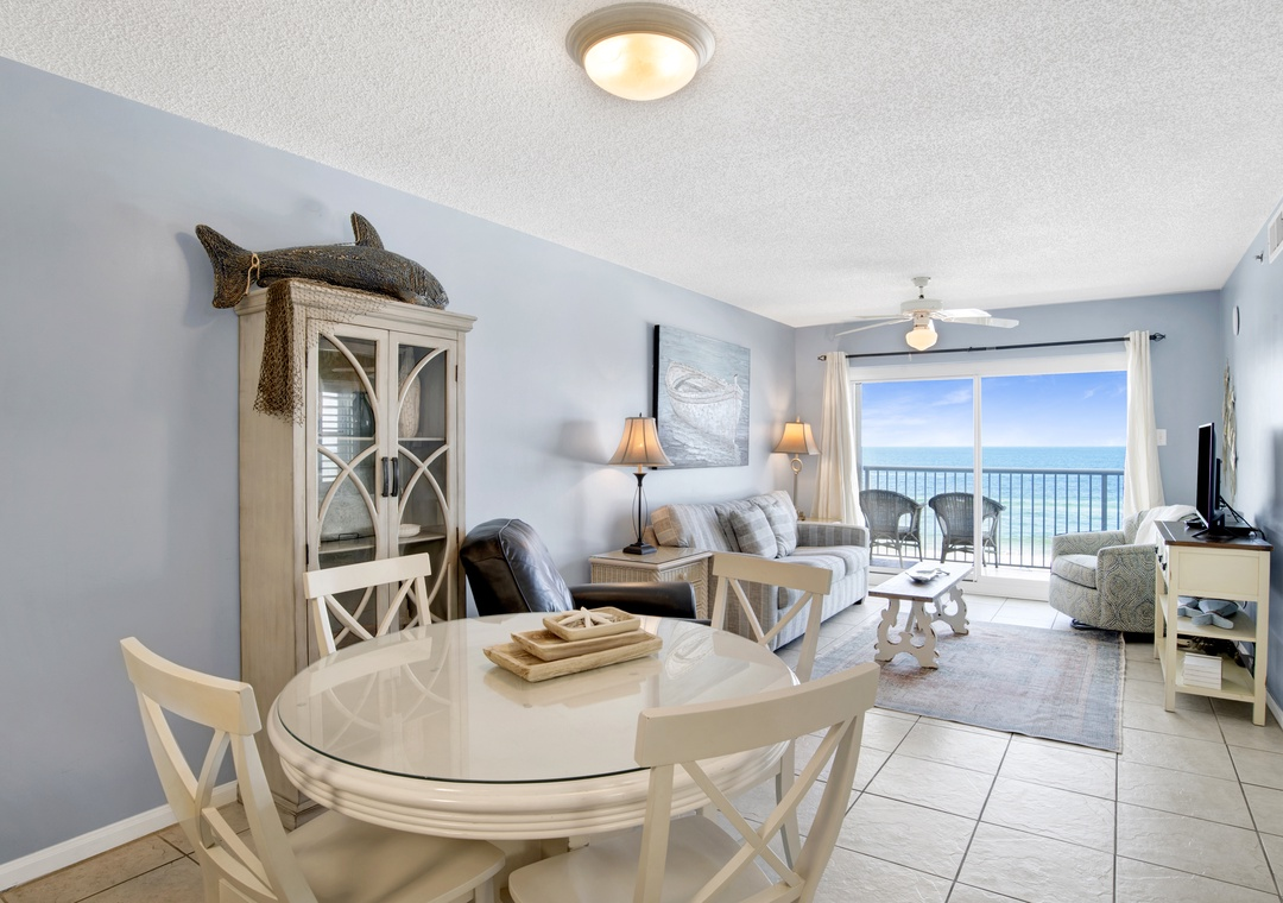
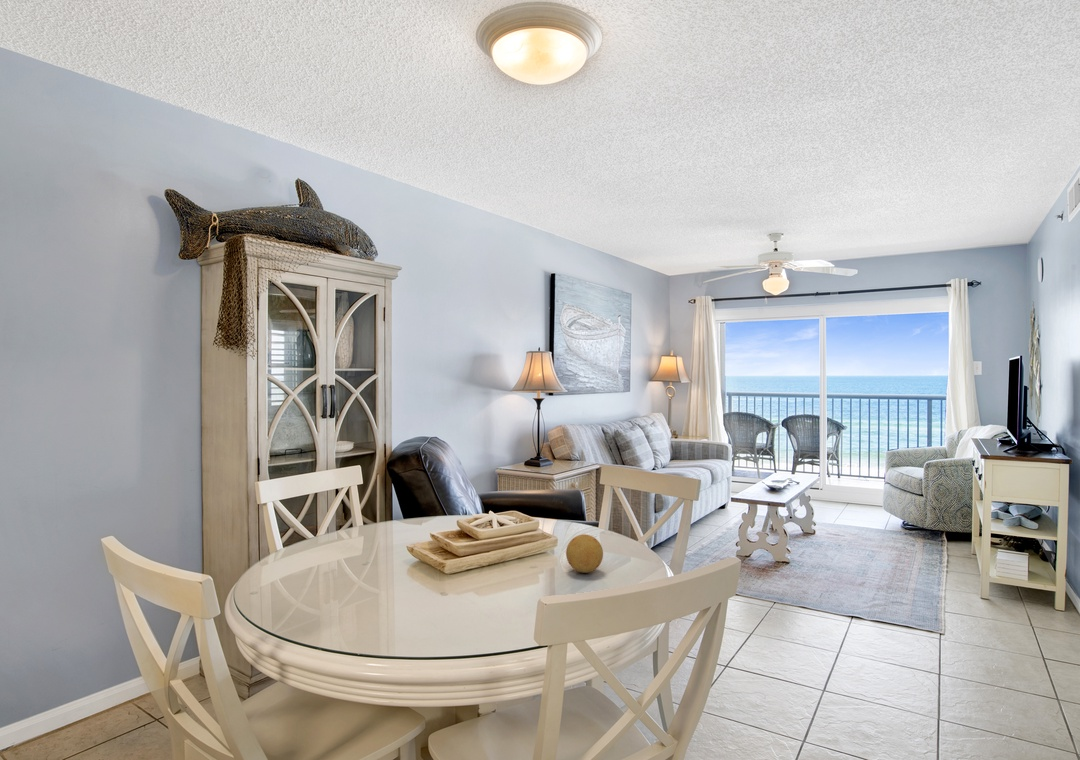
+ fruit [565,533,604,574]
